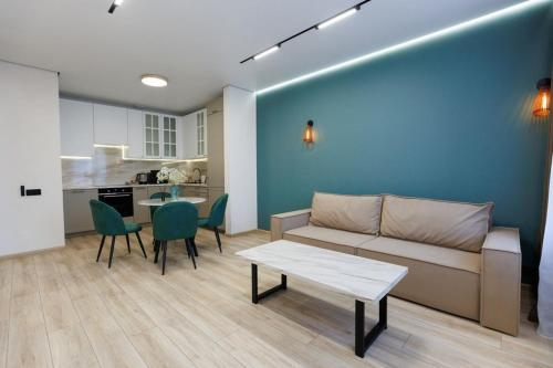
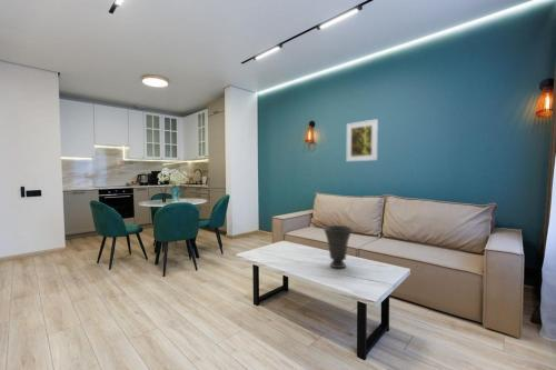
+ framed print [346,118,379,162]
+ vase [322,224,354,269]
